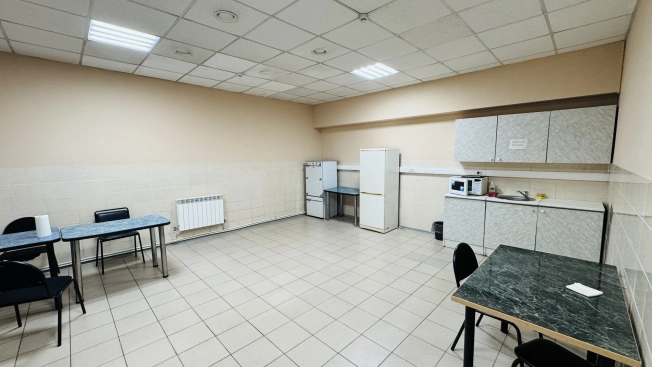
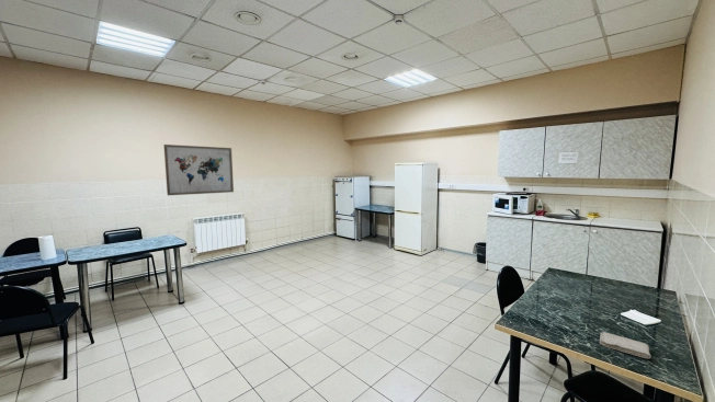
+ wall art [162,143,235,196]
+ washcloth [599,331,652,359]
